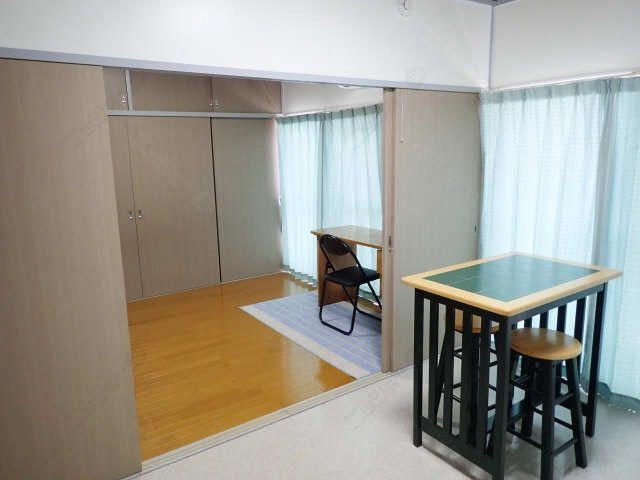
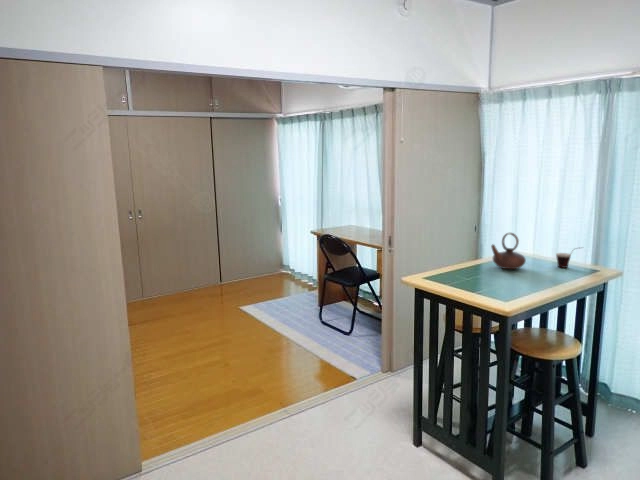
+ cup [555,246,584,269]
+ teapot [490,232,527,270]
